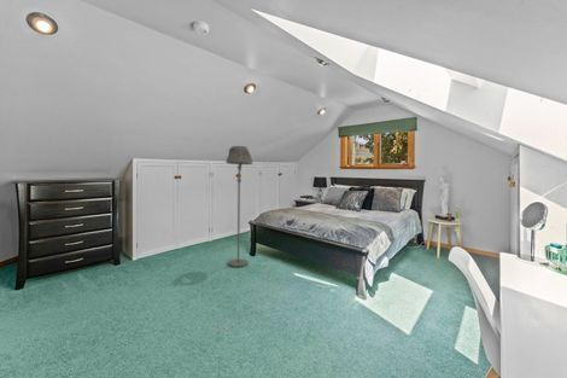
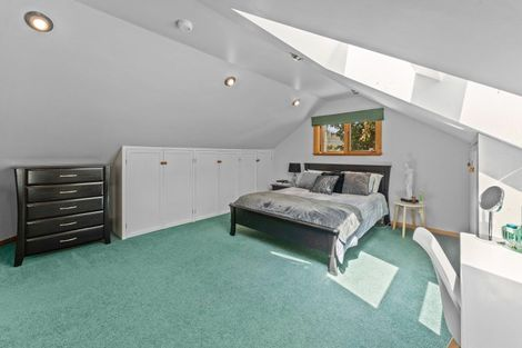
- floor lamp [224,145,253,268]
